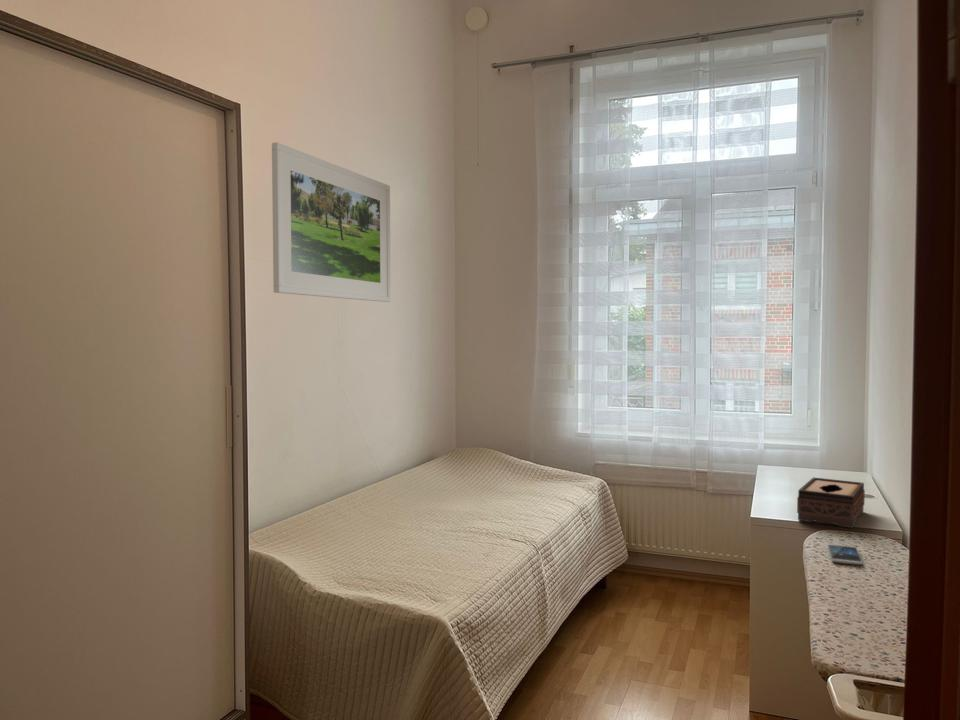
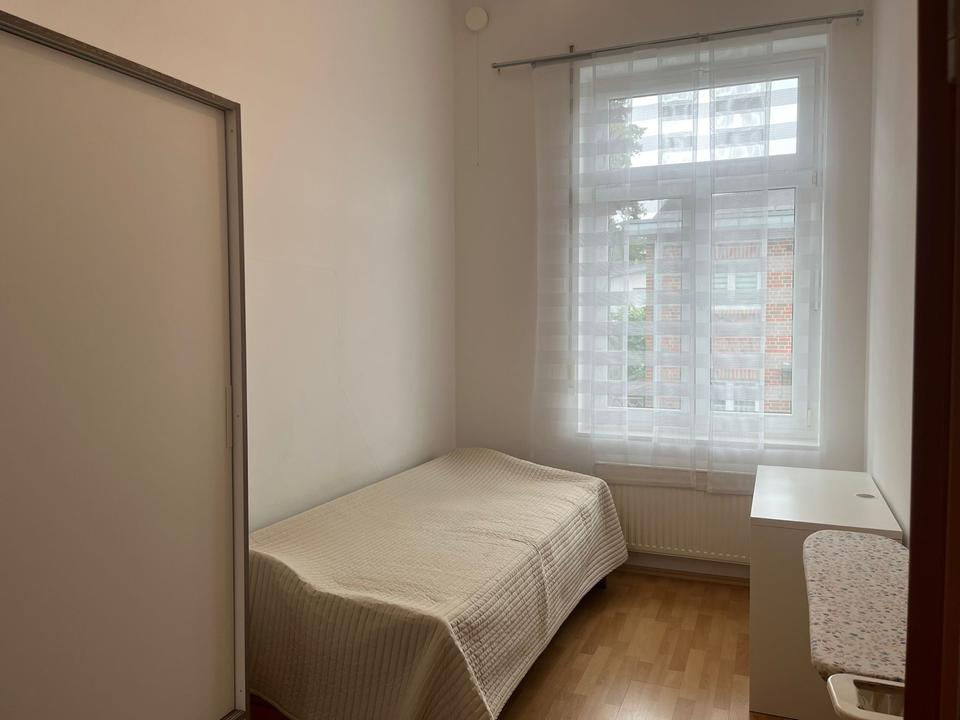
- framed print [271,141,392,303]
- smartphone [827,543,864,566]
- tissue box [796,476,866,529]
